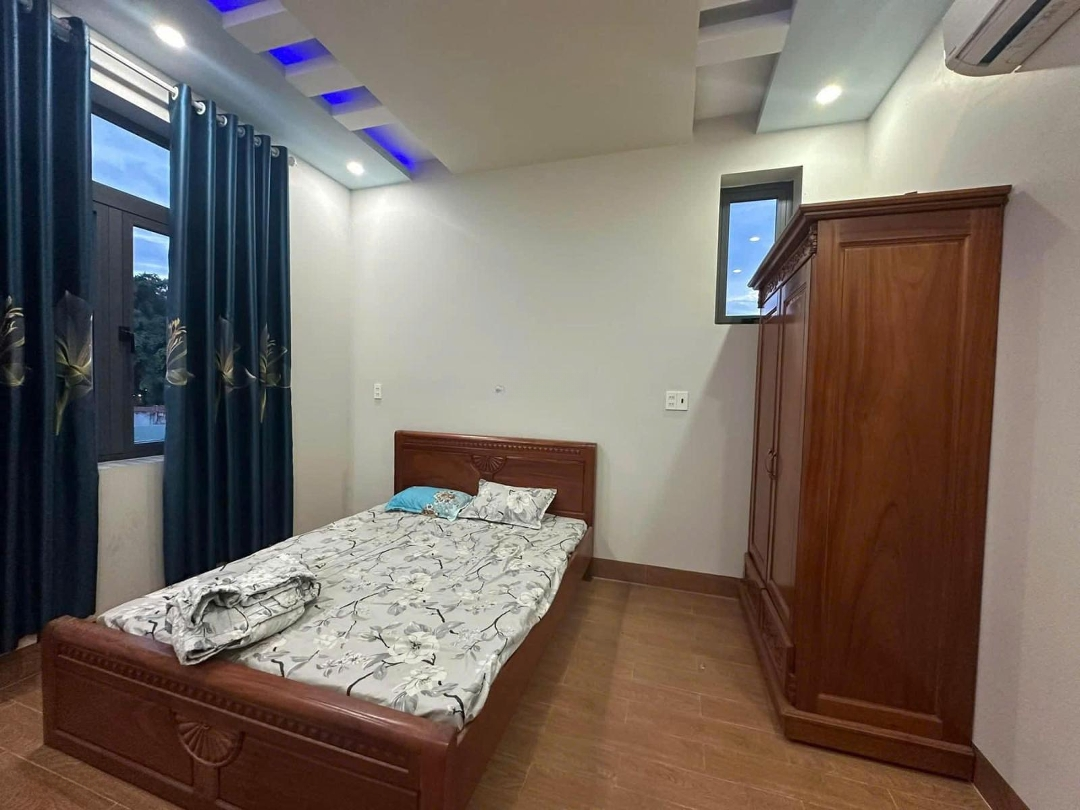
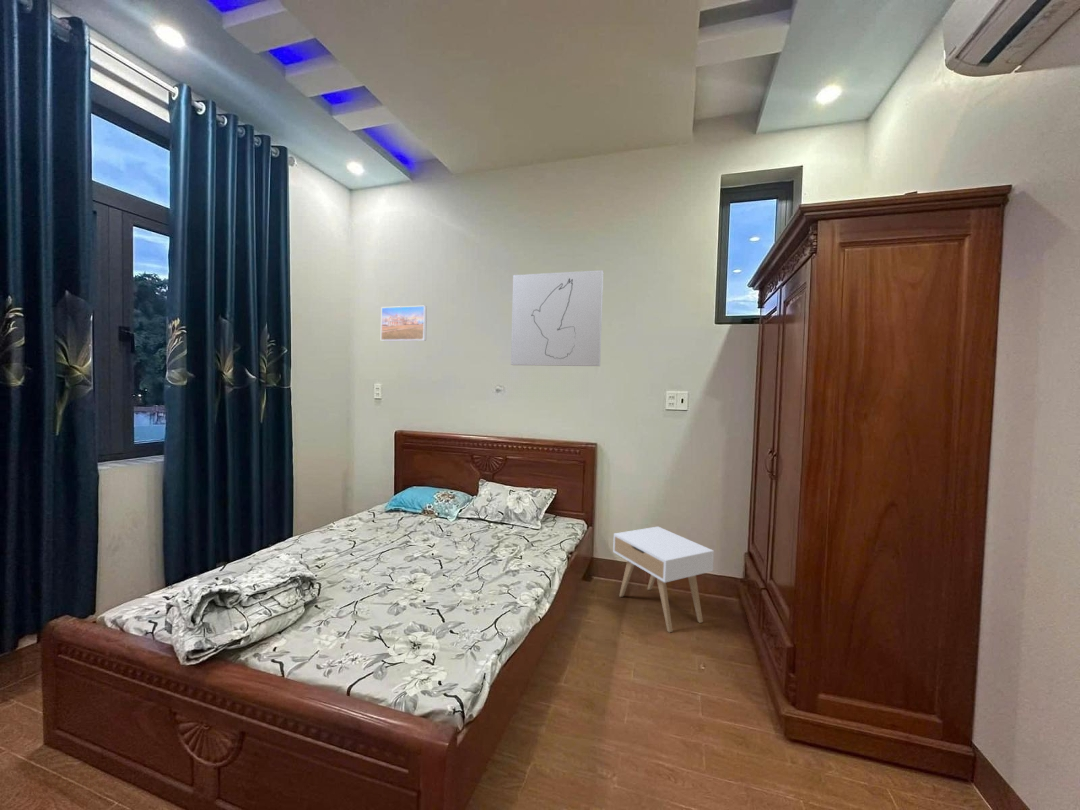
+ wall art [510,269,604,367]
+ nightstand [612,526,715,633]
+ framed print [380,305,428,342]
